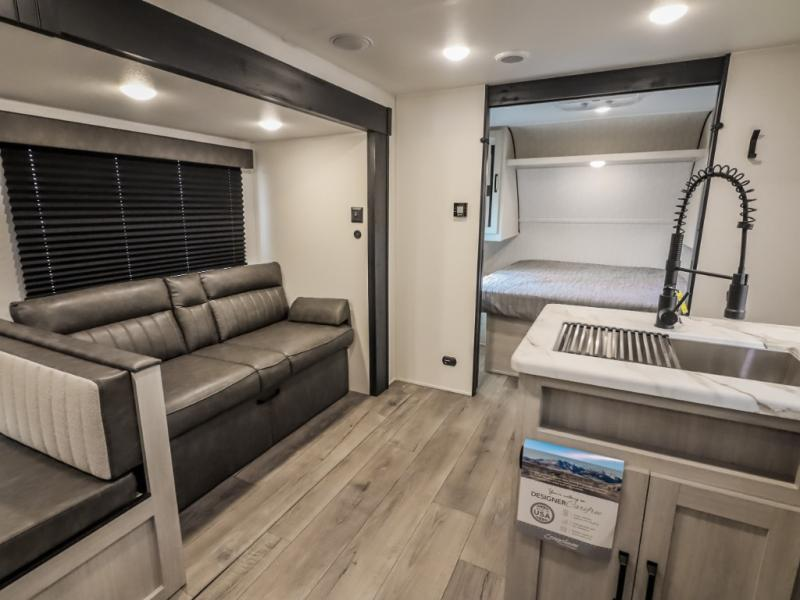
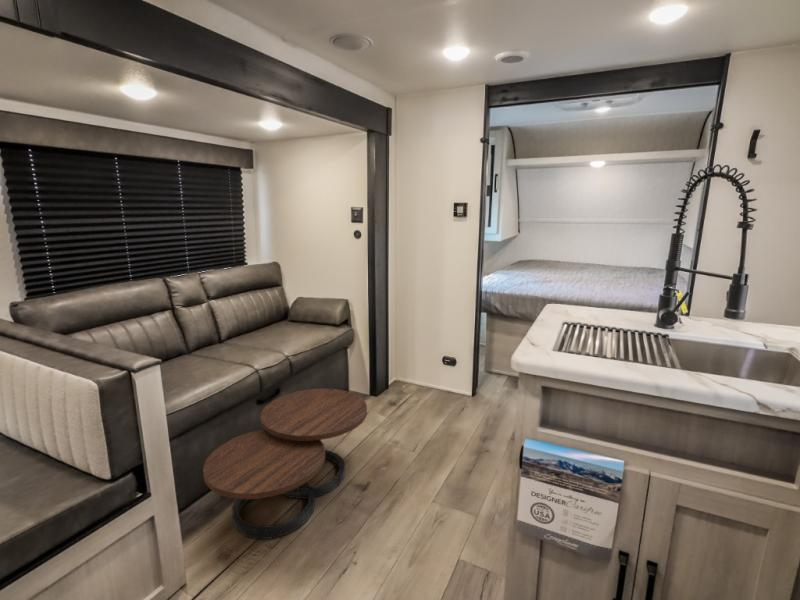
+ coffee table [202,388,368,540]
